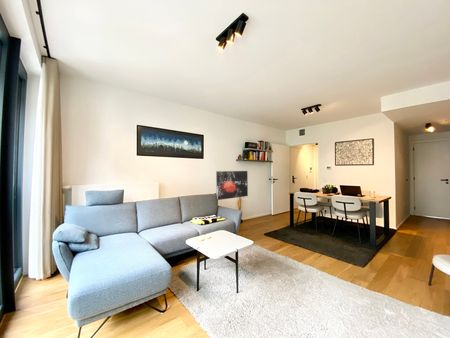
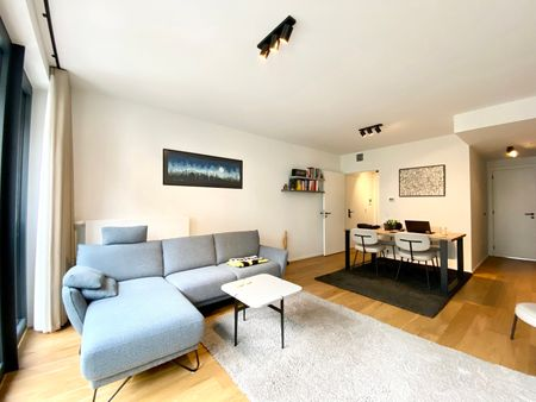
- wall art [215,170,249,201]
